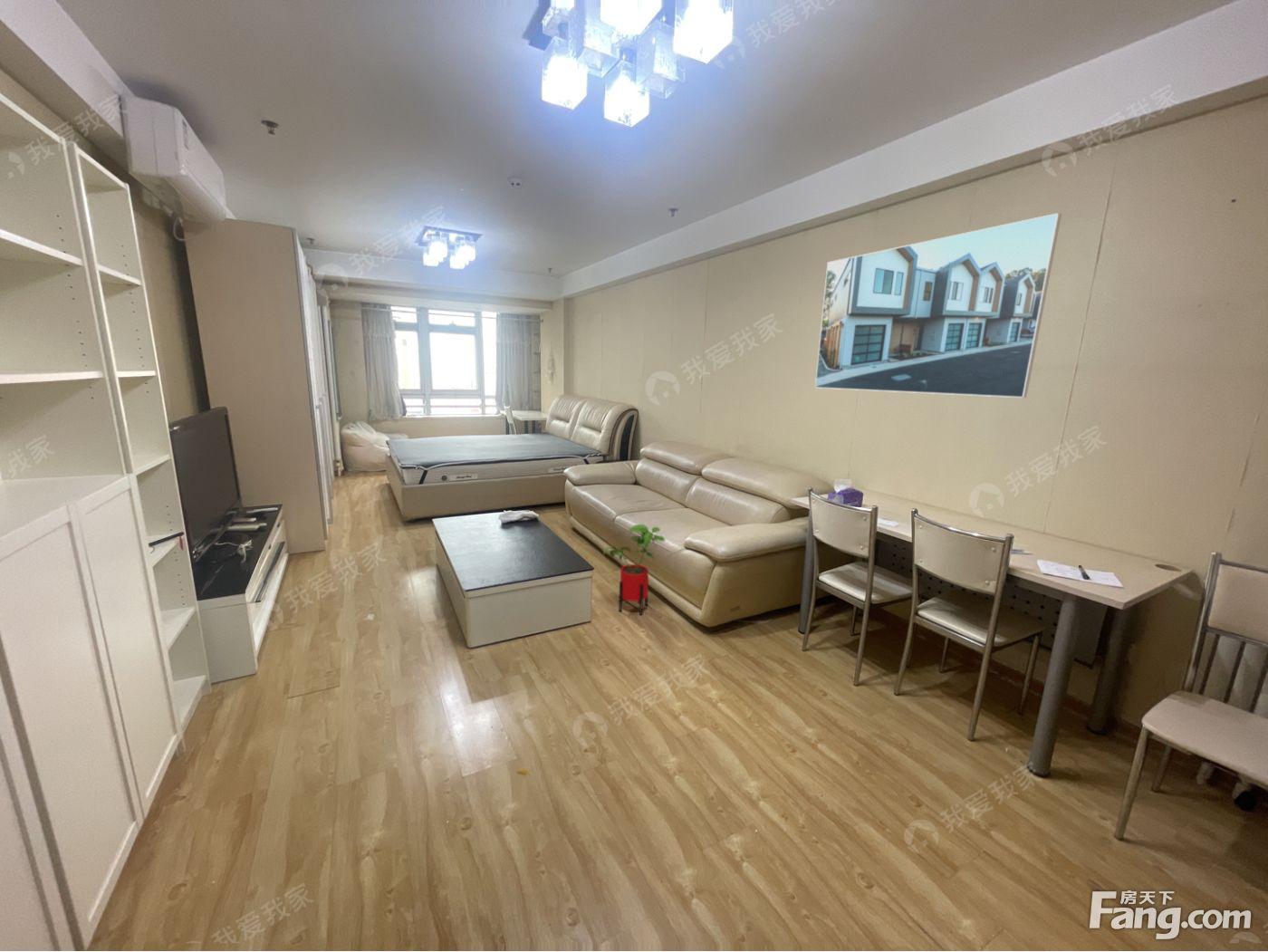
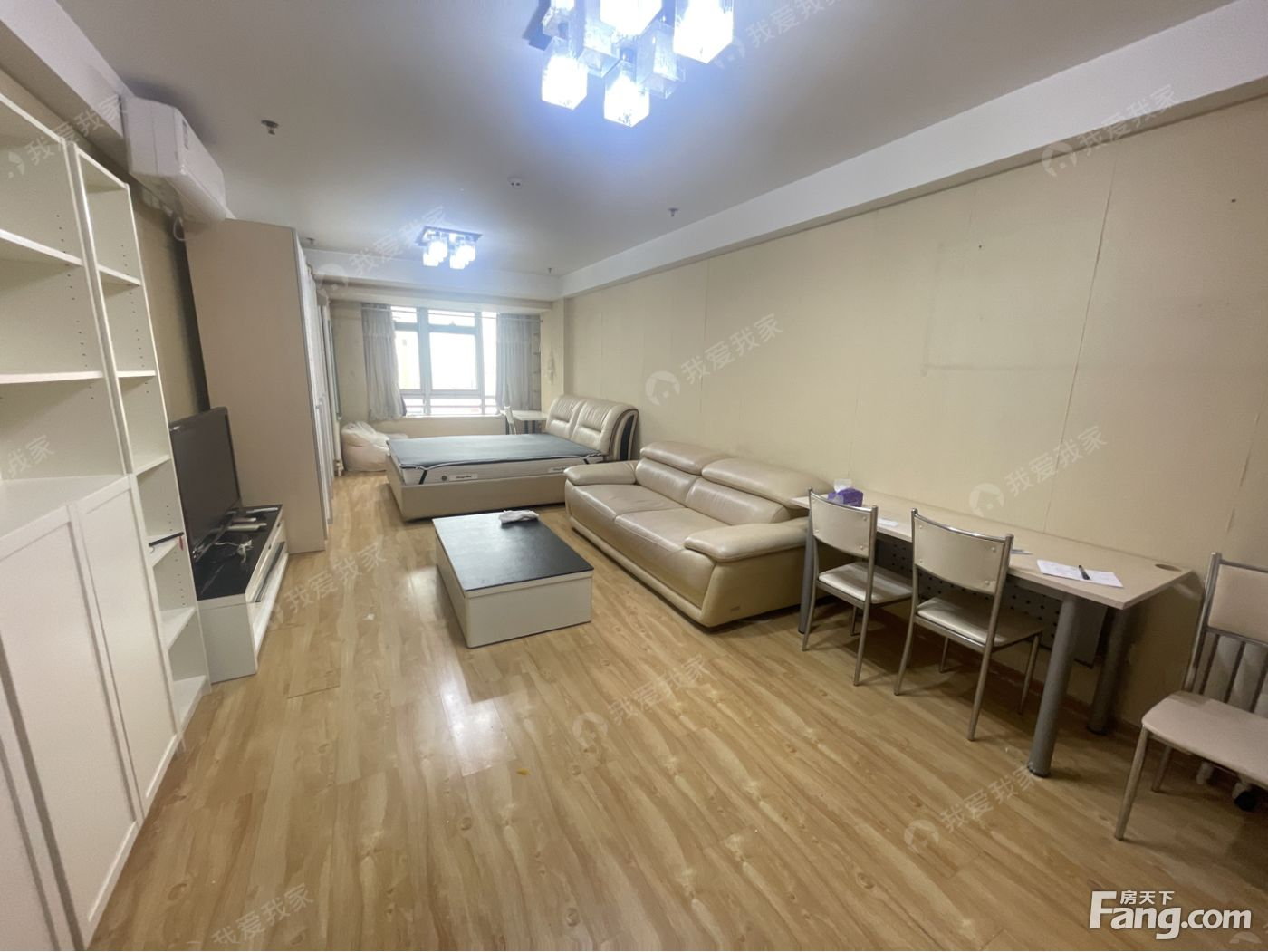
- house plant [602,524,667,616]
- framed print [814,212,1062,399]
